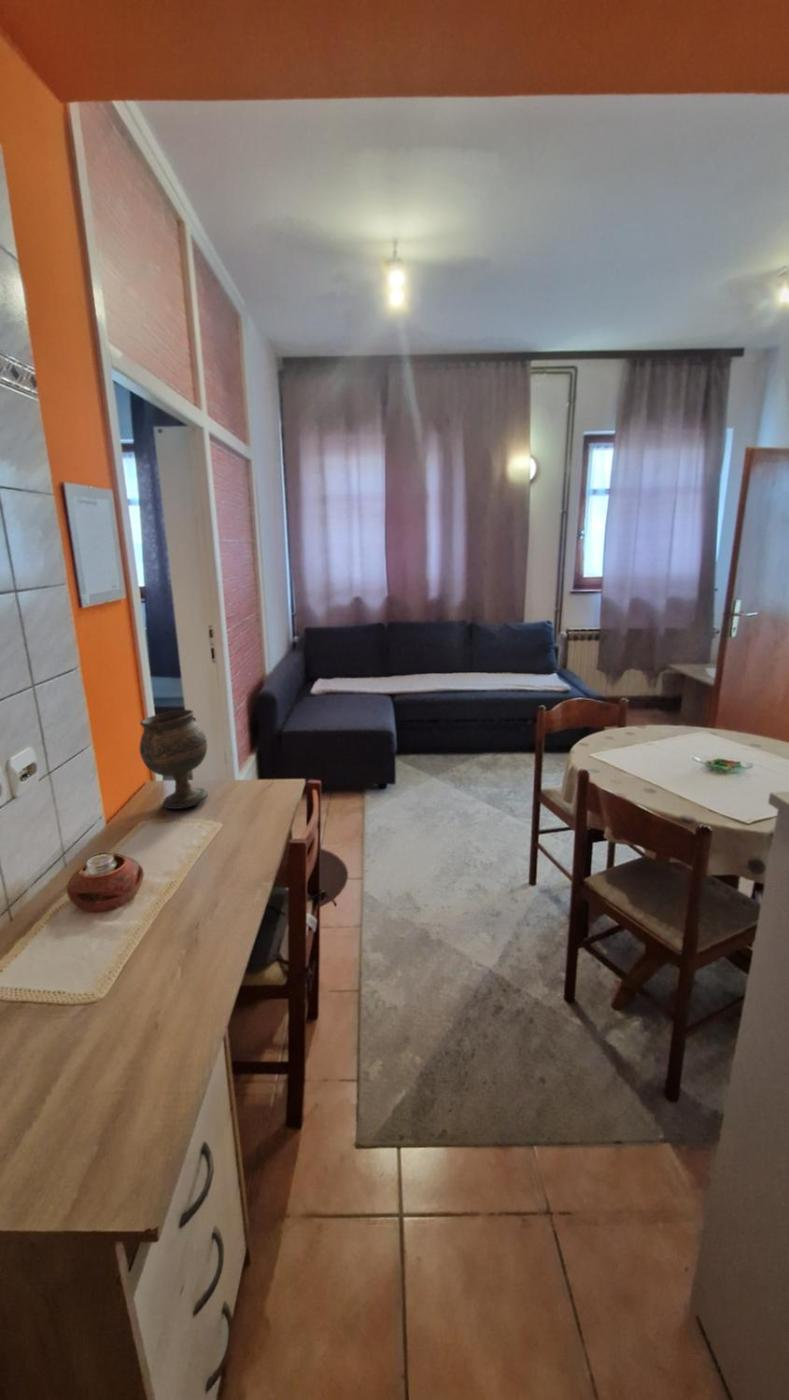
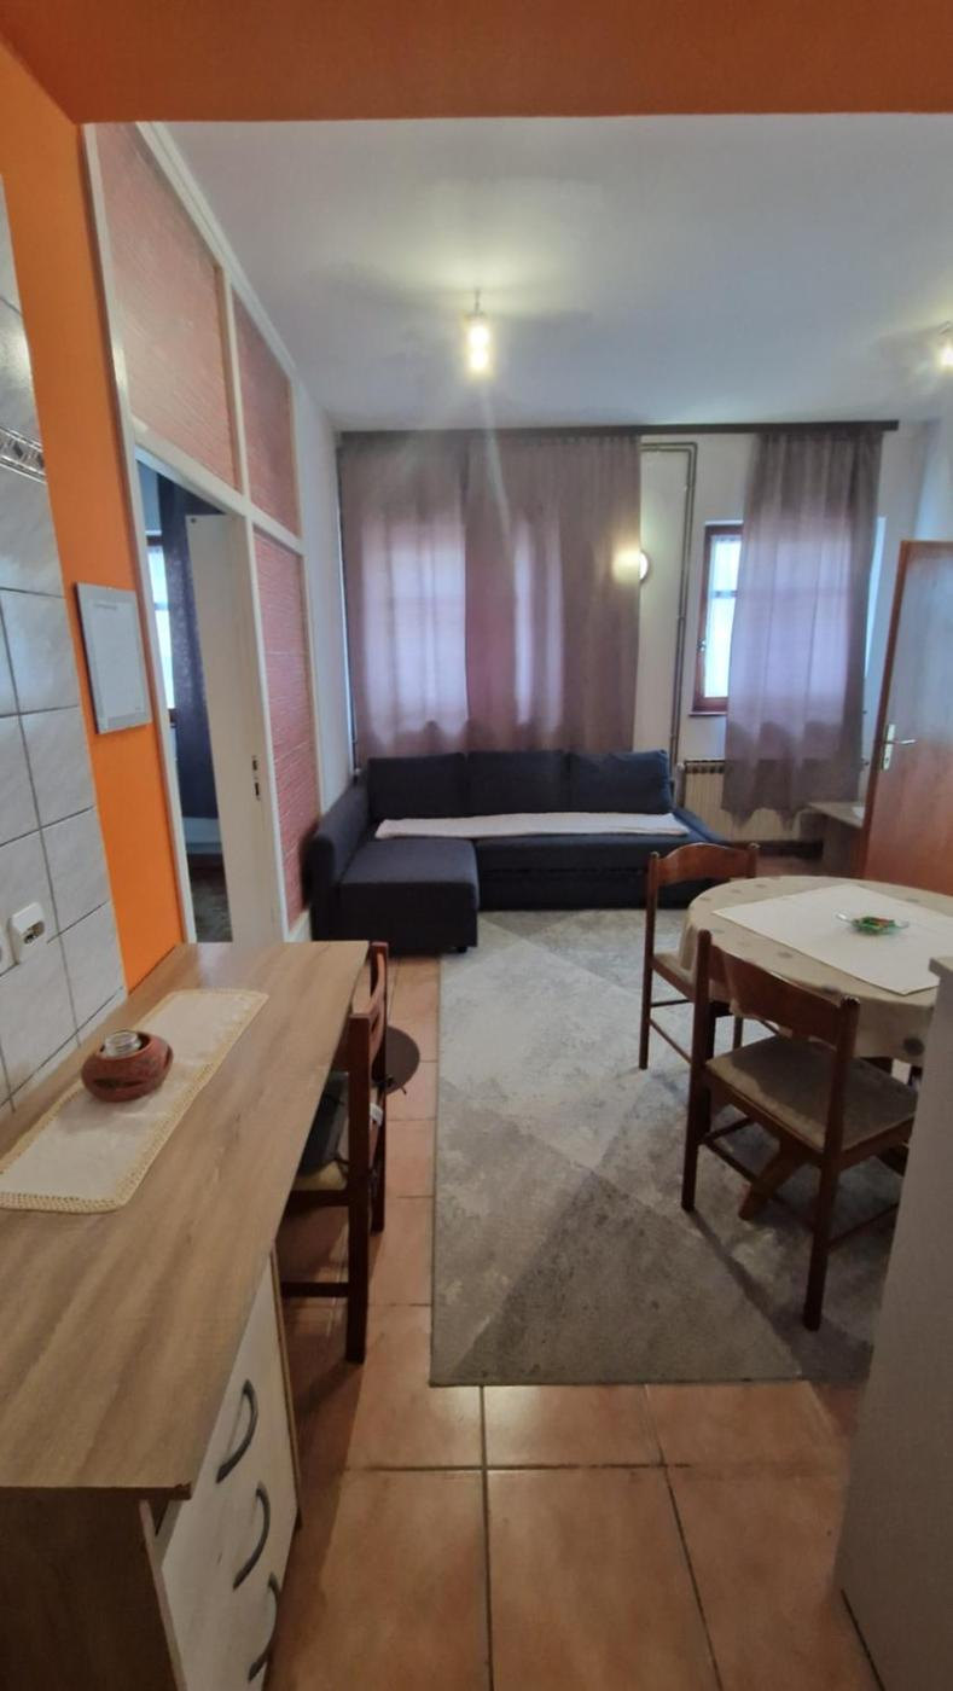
- goblet [138,709,209,810]
